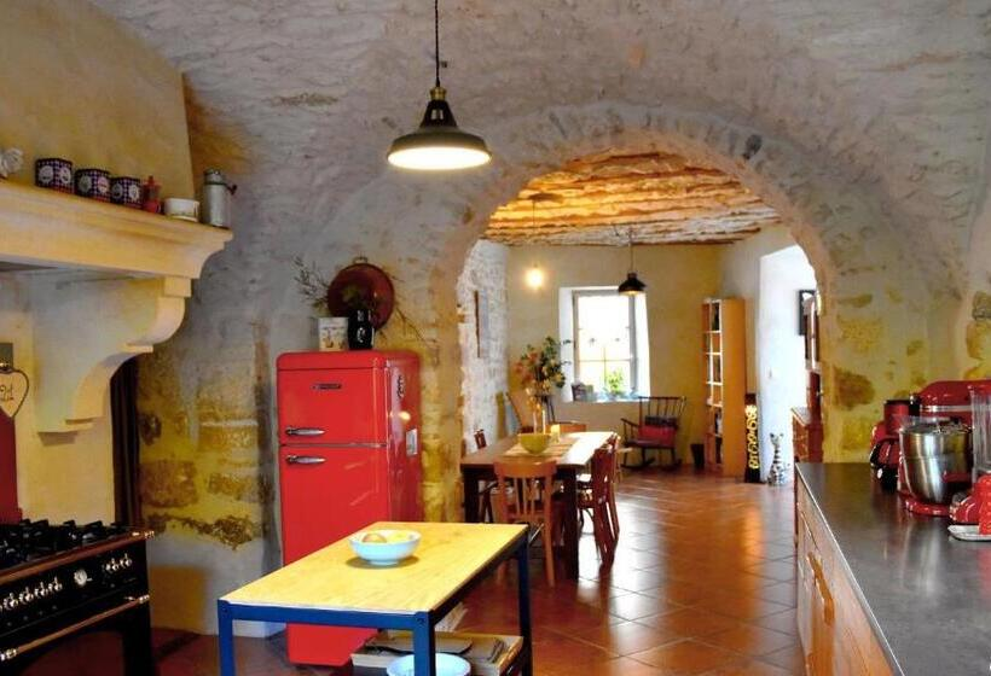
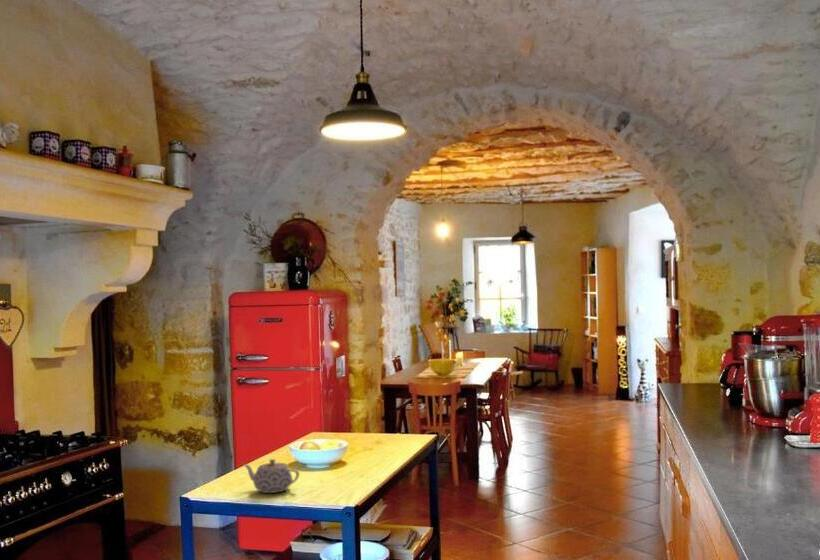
+ teapot [243,458,300,494]
